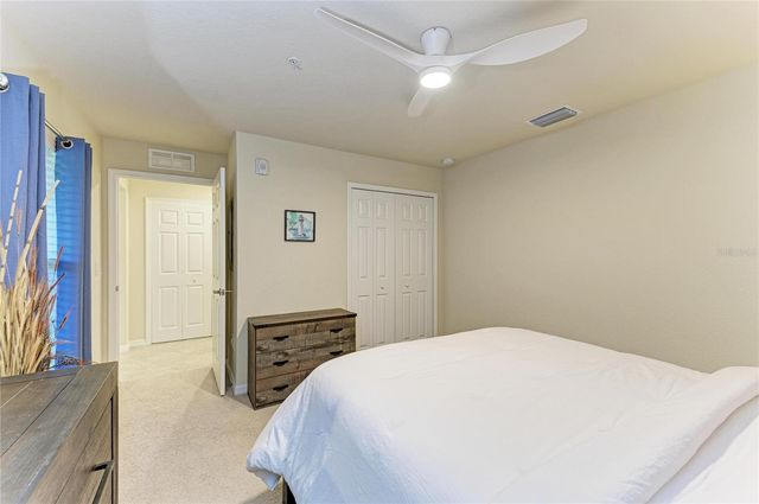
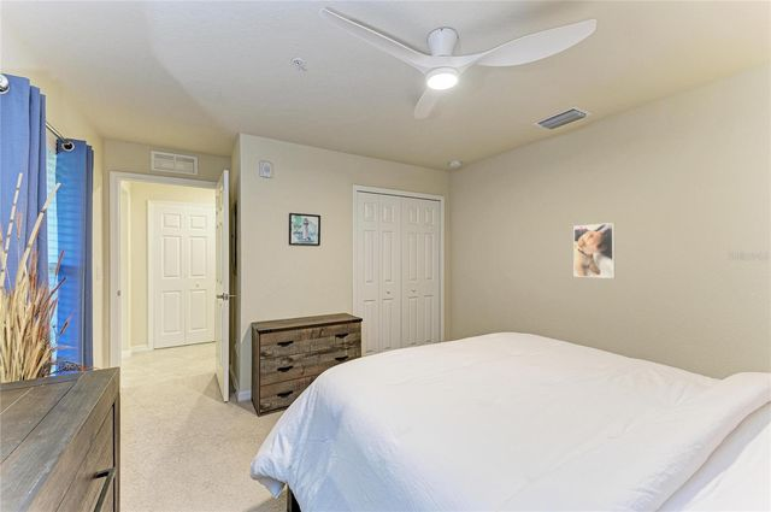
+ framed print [572,222,617,279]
